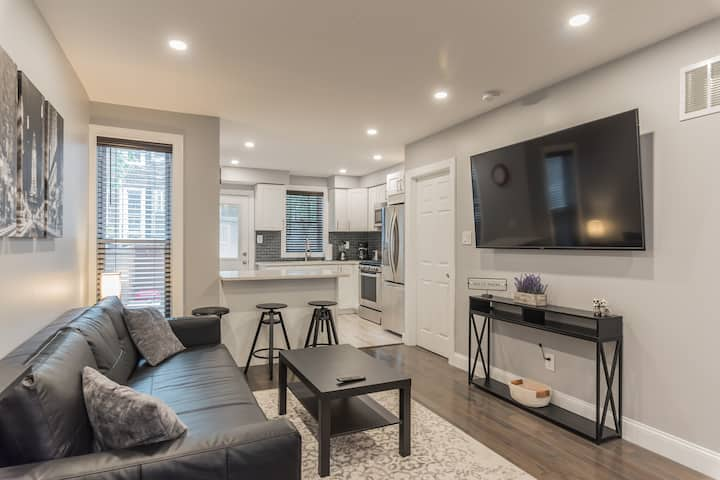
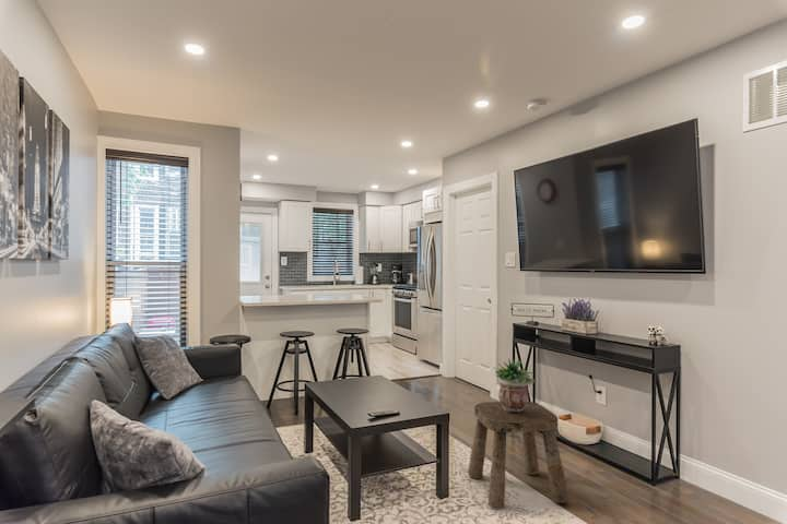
+ stool [467,401,571,510]
+ potted plant [494,358,537,412]
